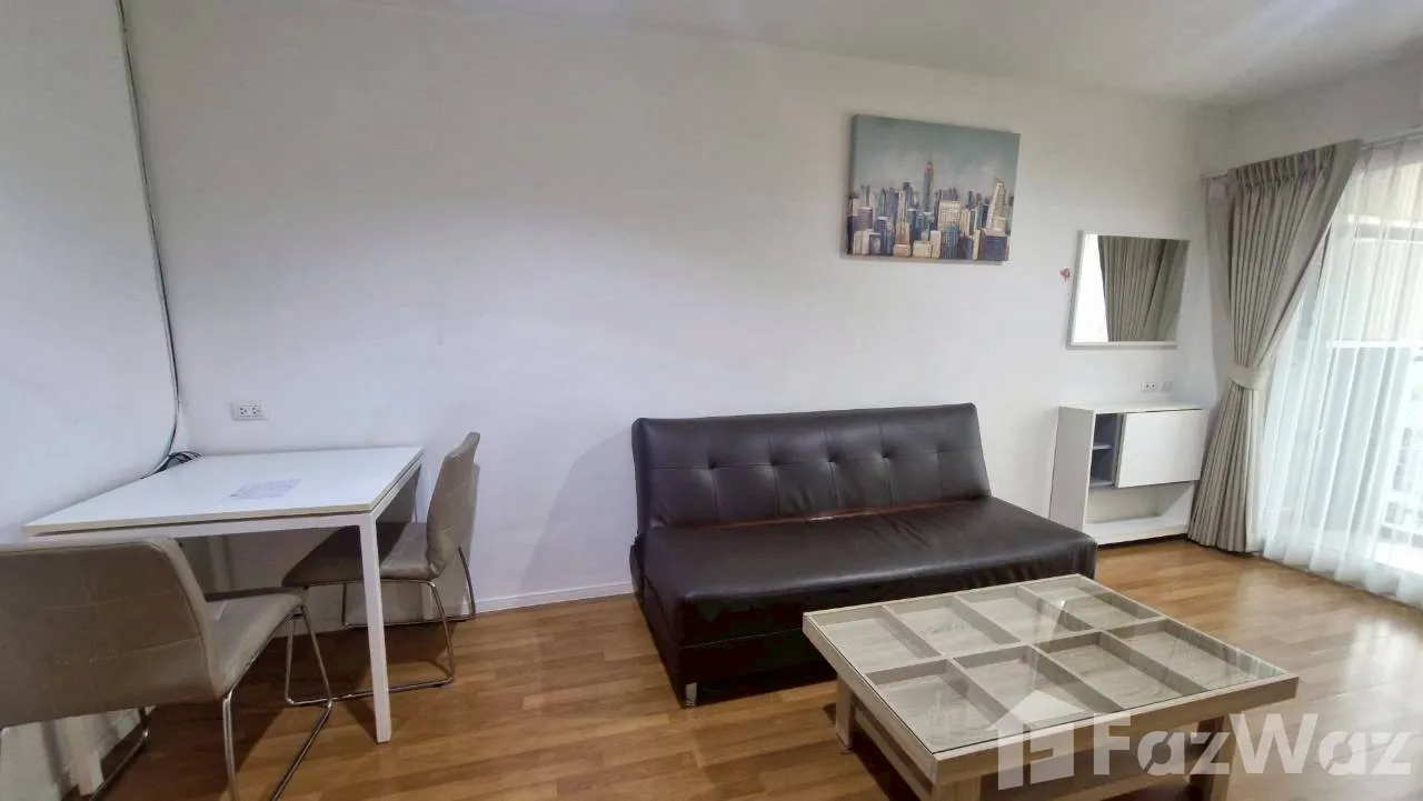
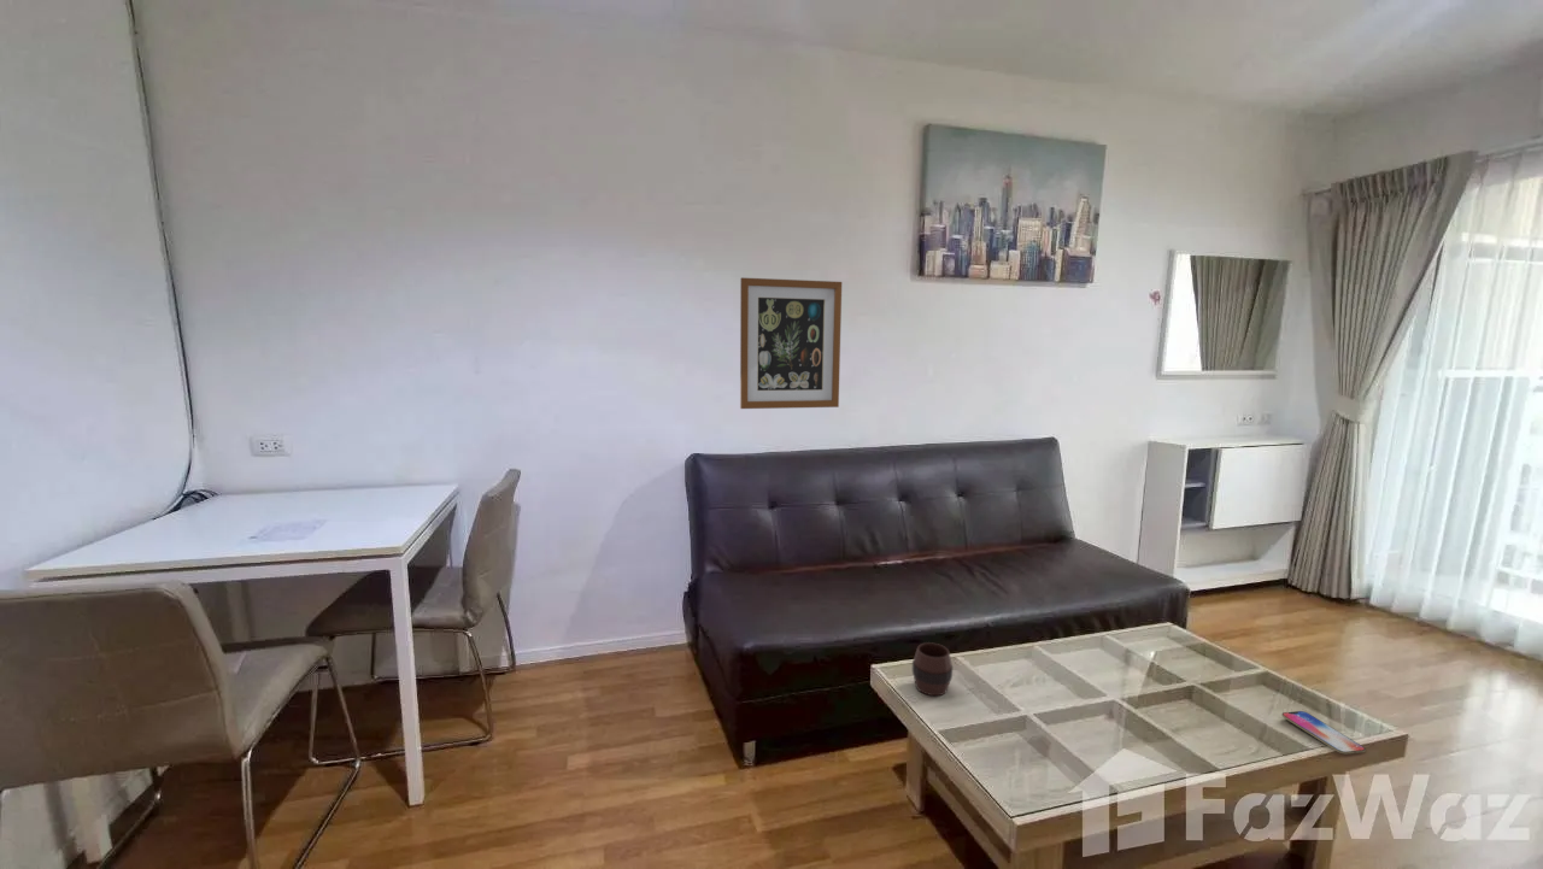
+ cup [911,641,954,697]
+ wall art [739,276,843,410]
+ smartphone [1280,710,1367,756]
